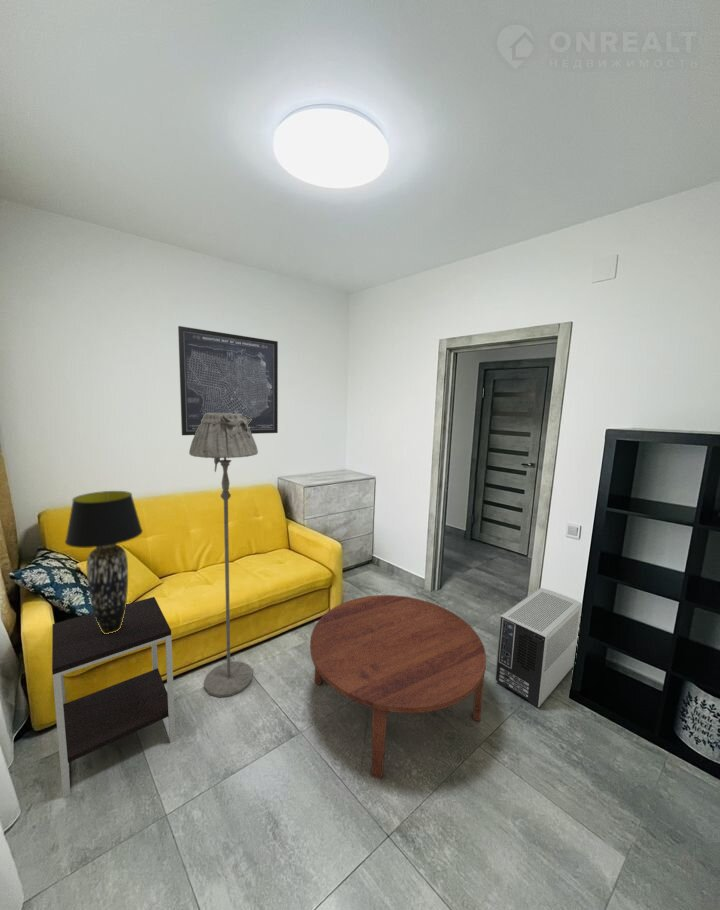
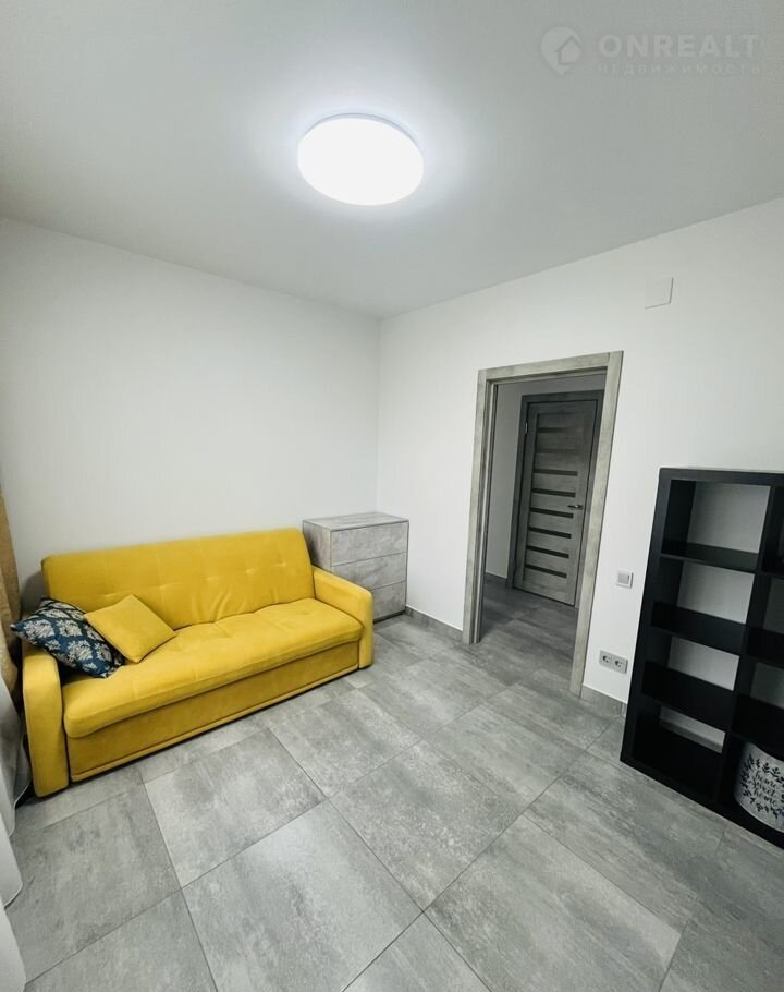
- coffee table [309,594,487,780]
- air purifier [494,587,583,709]
- table lamp [64,490,144,634]
- side table [51,596,176,798]
- wall art [177,325,279,436]
- floor lamp [188,413,259,698]
